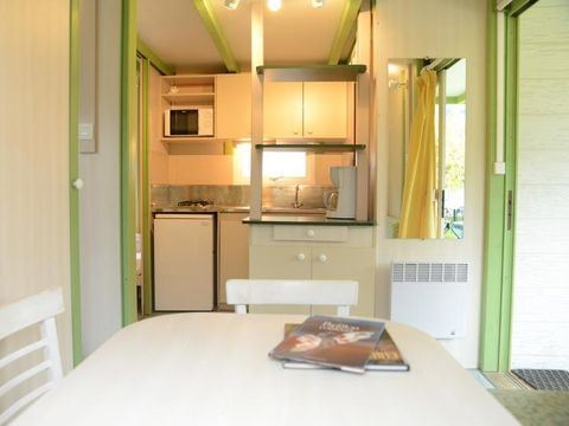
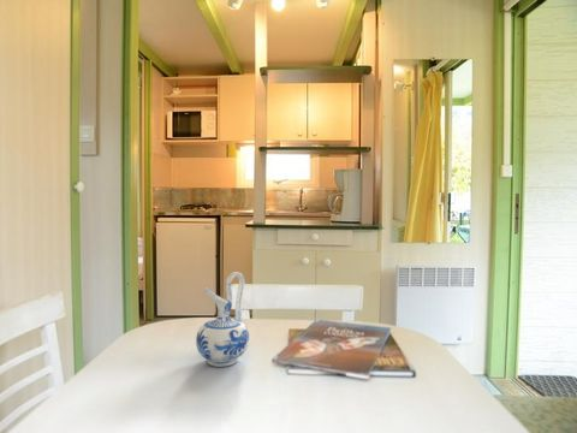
+ ceramic pitcher [195,271,250,368]
